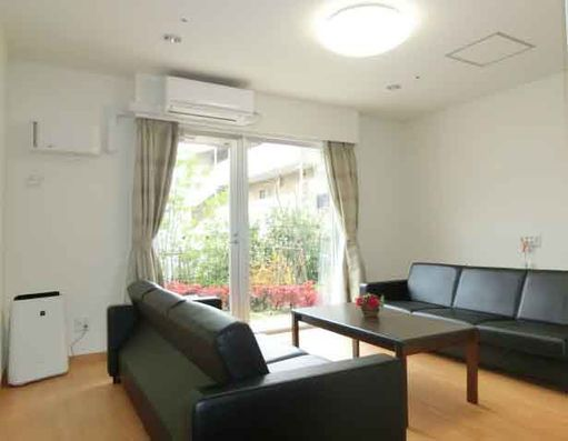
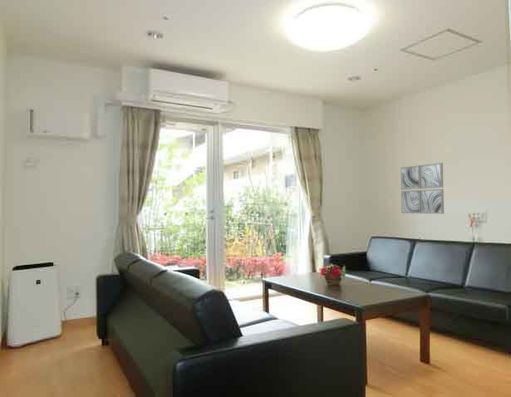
+ wall art [400,162,445,215]
